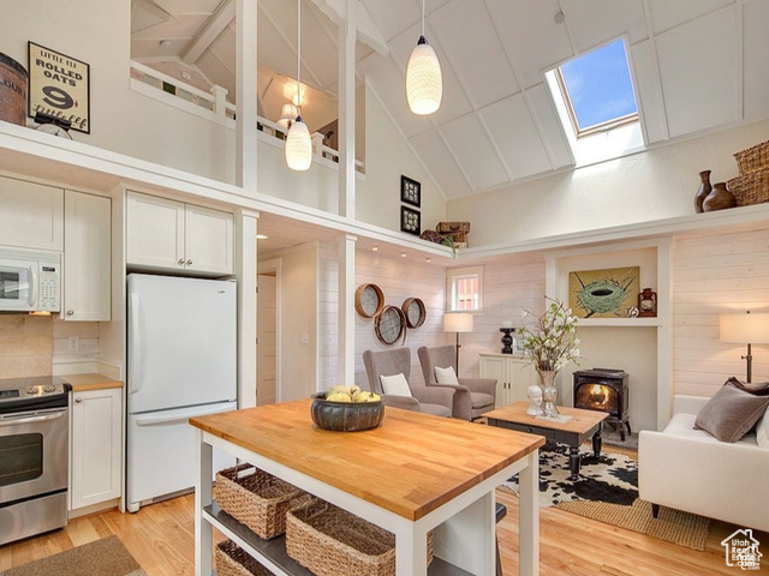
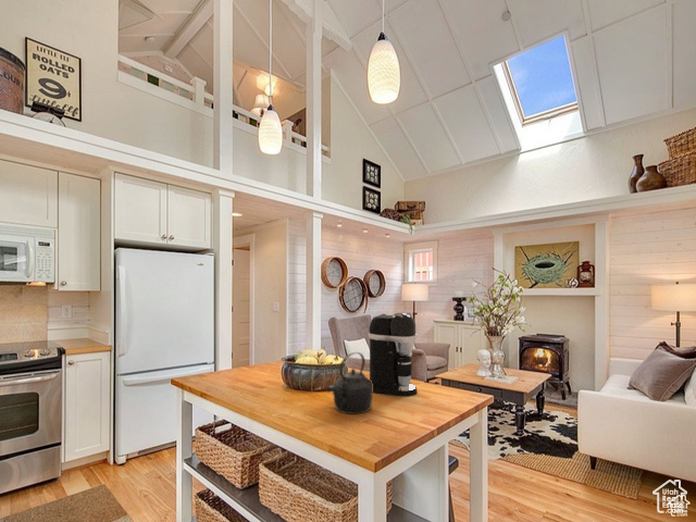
+ coffee maker [368,312,419,398]
+ kettle [326,351,374,415]
